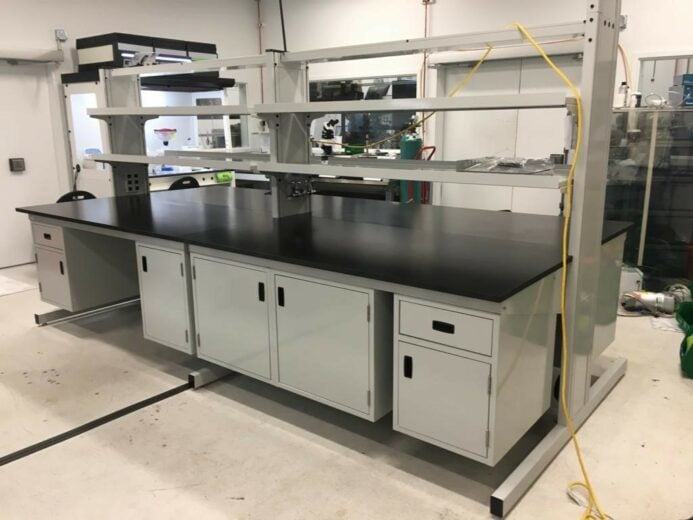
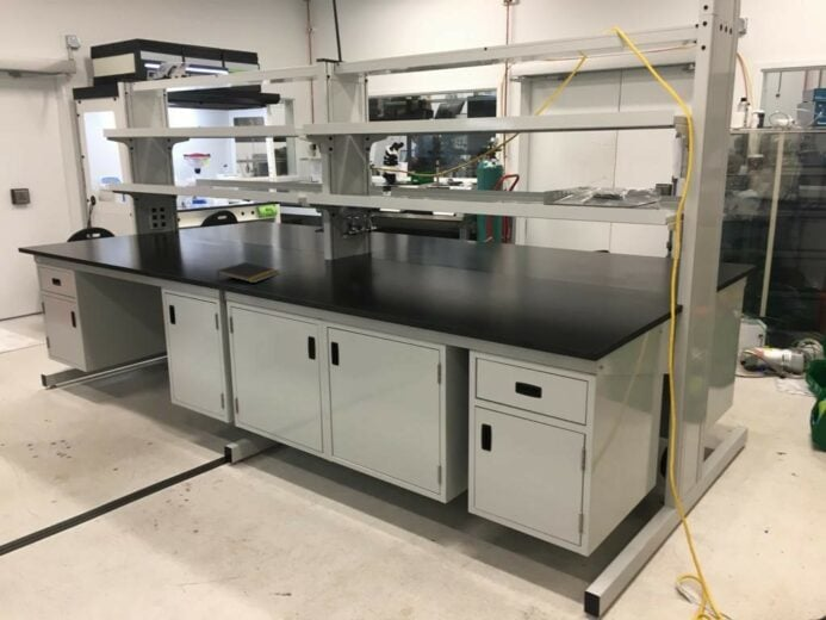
+ notepad [216,261,281,284]
